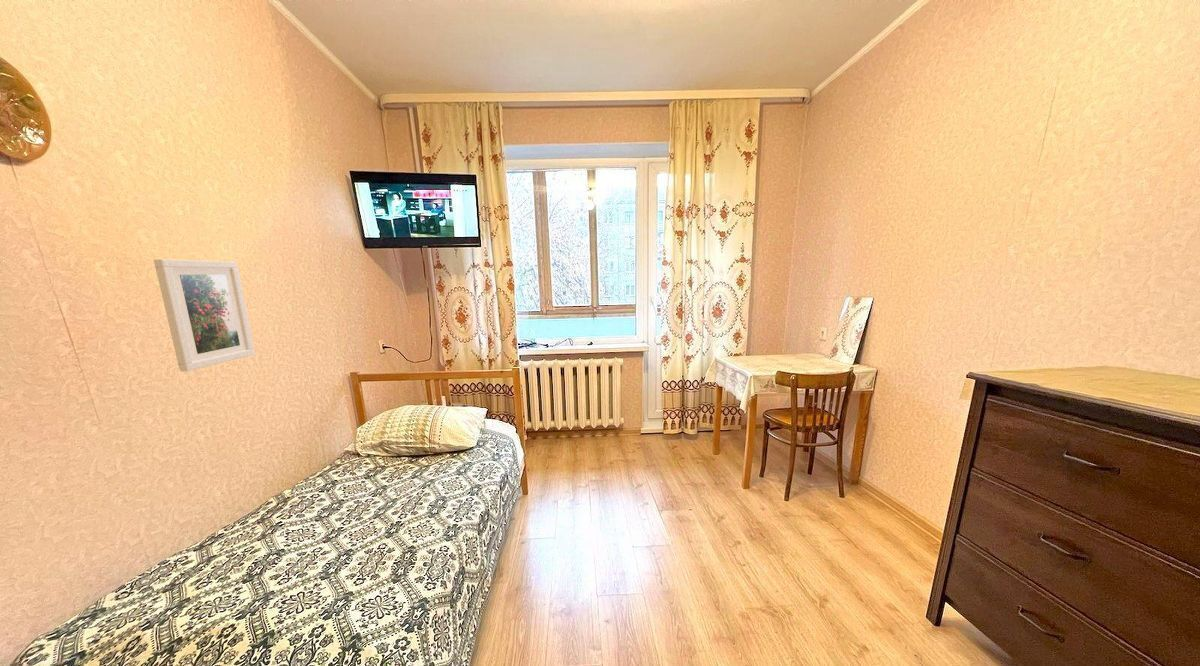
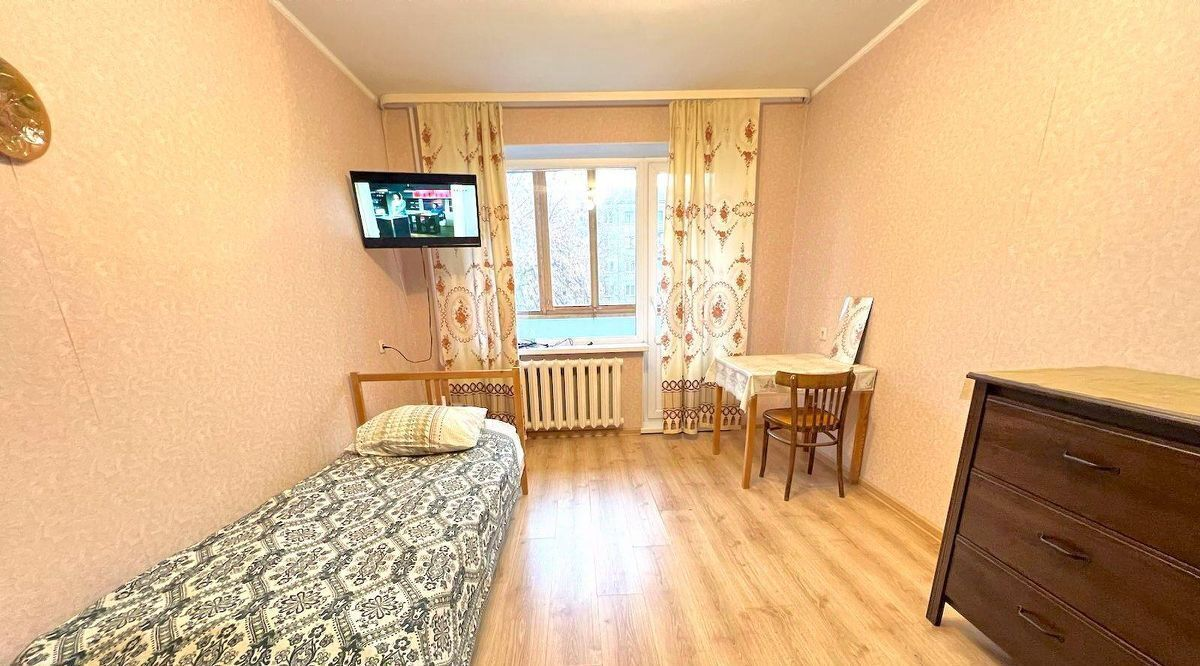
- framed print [153,258,256,372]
